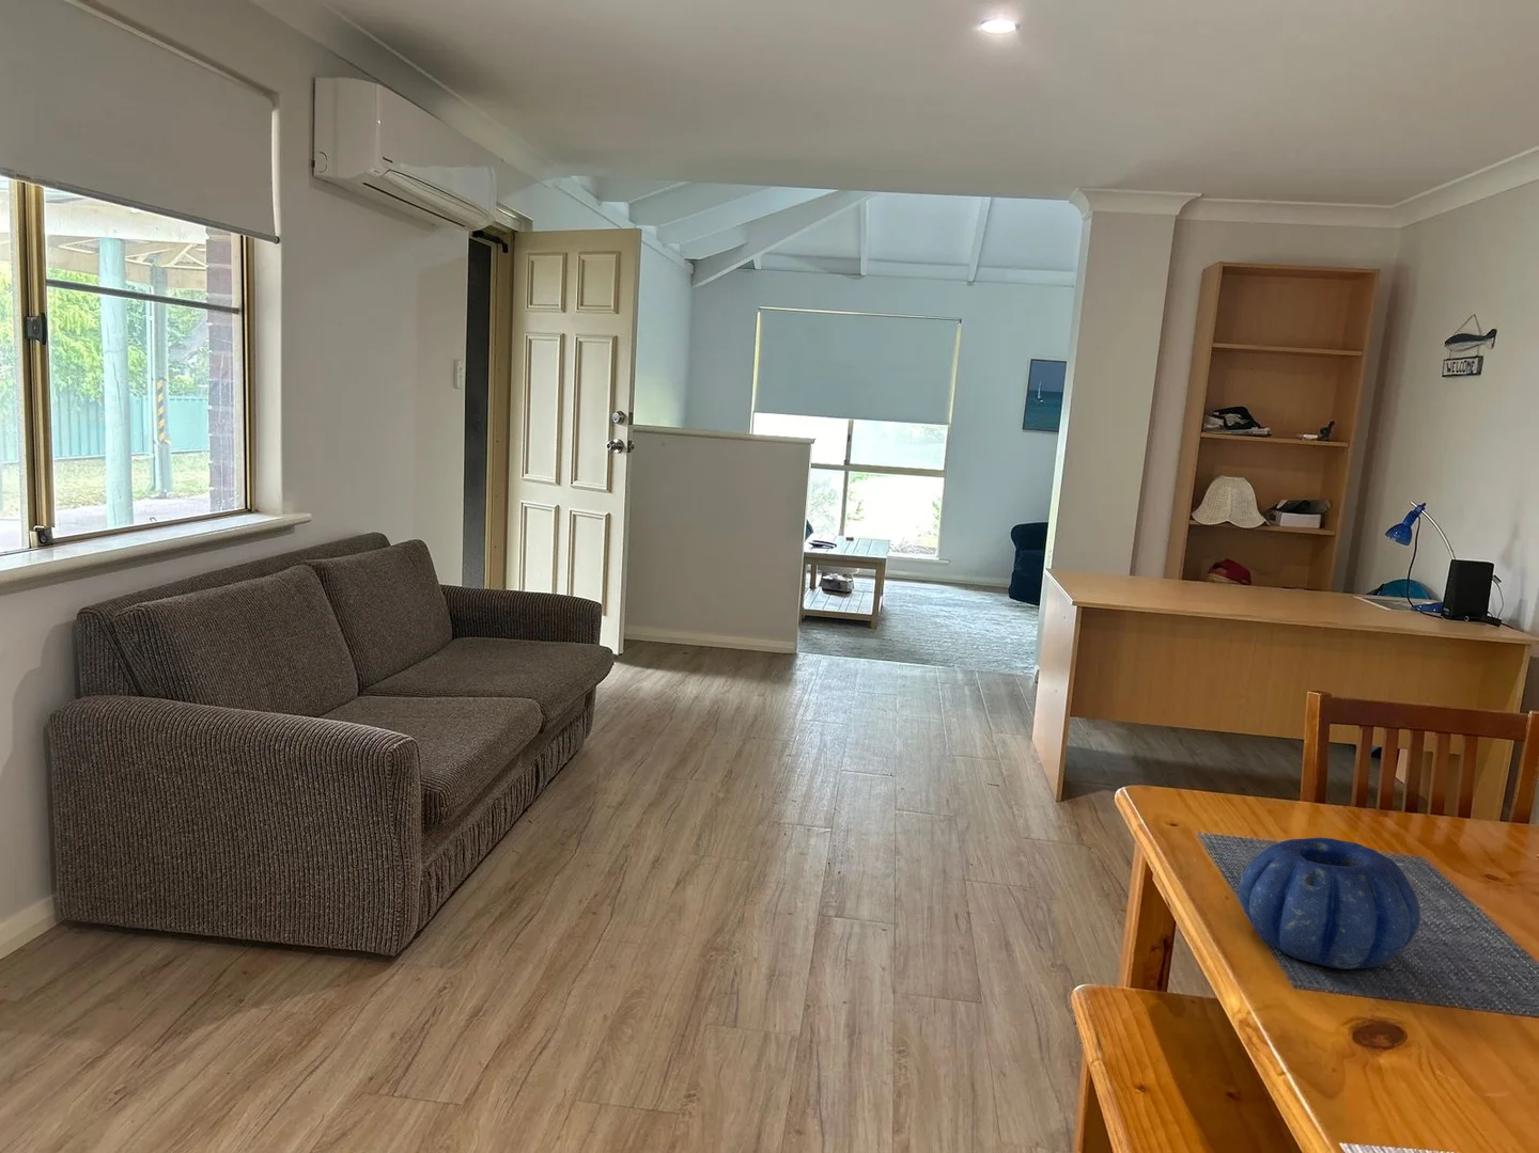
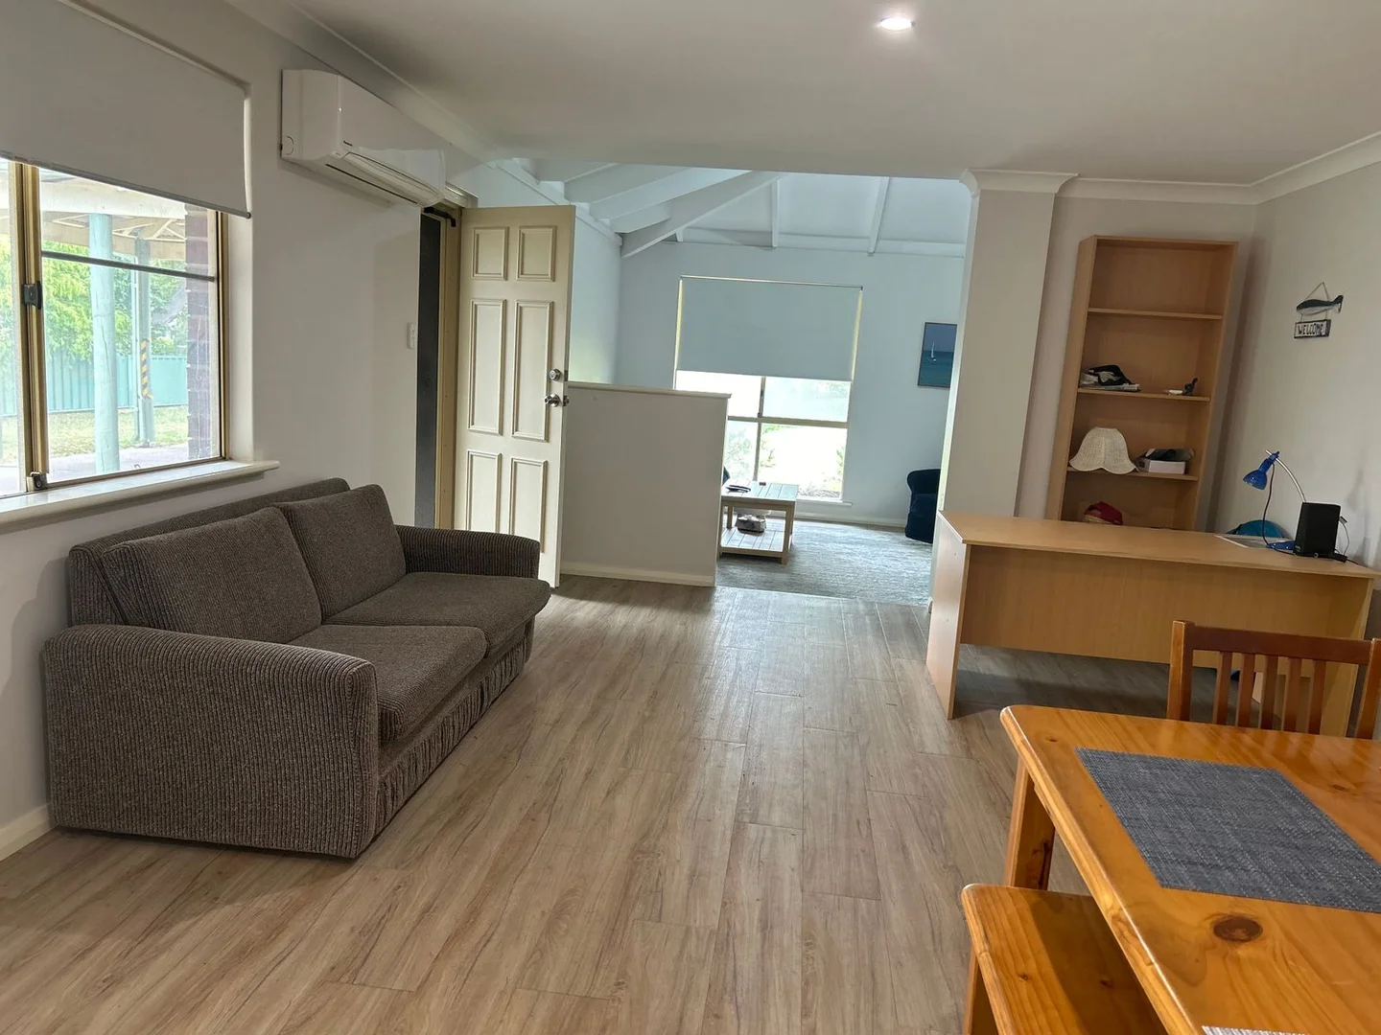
- decorative bowl [1237,837,1421,970]
